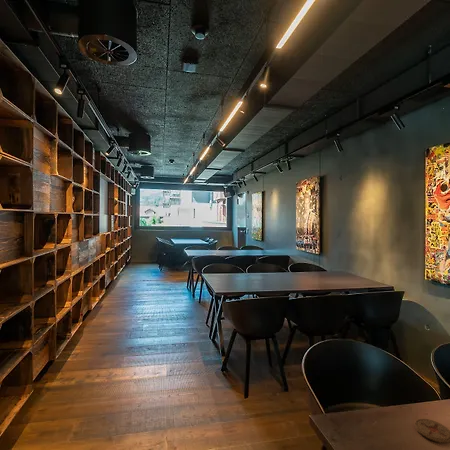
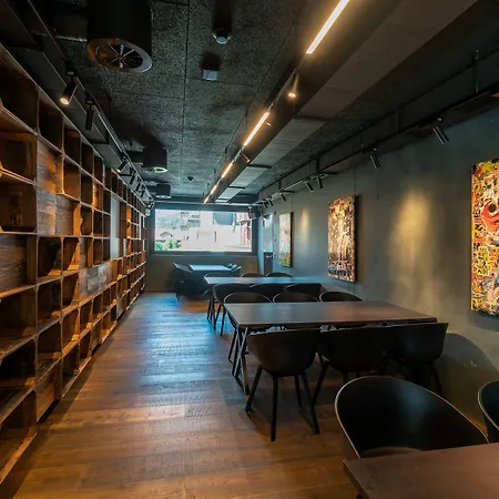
- coaster [414,418,450,444]
